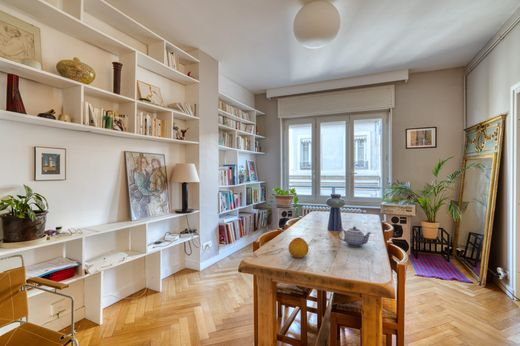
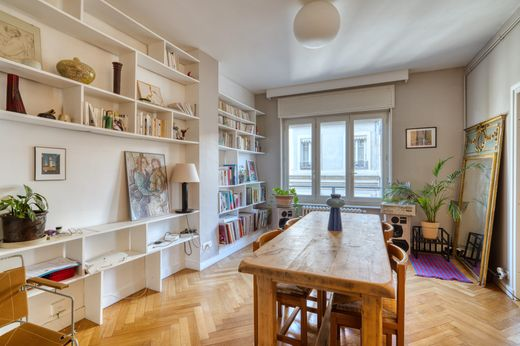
- teapot [337,225,372,248]
- fruit [288,236,310,259]
